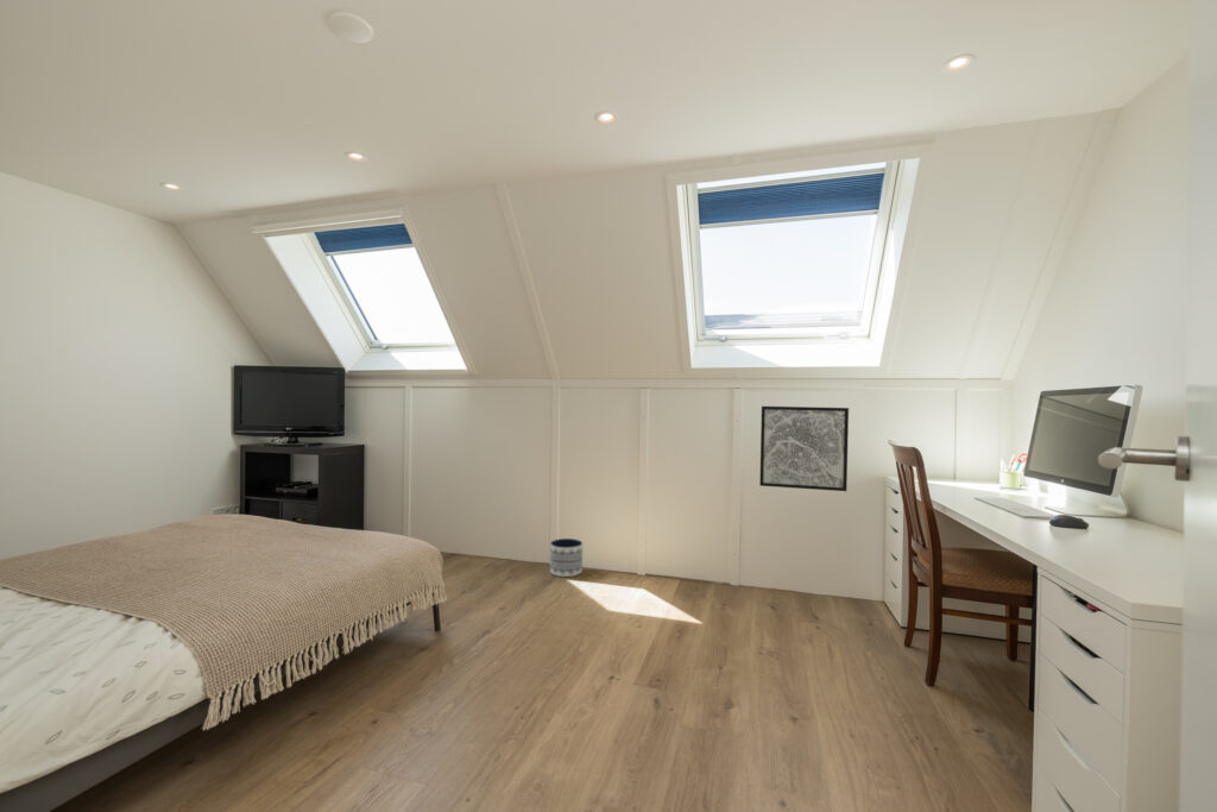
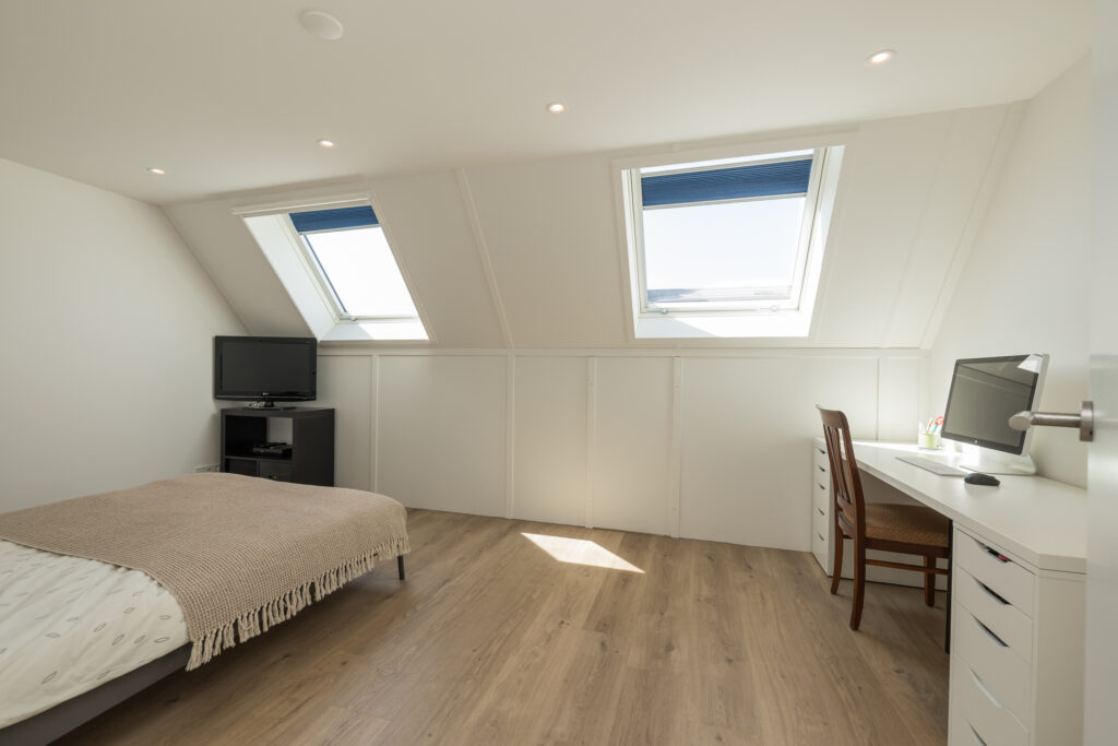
- planter [549,537,584,578]
- wall art [758,405,850,492]
